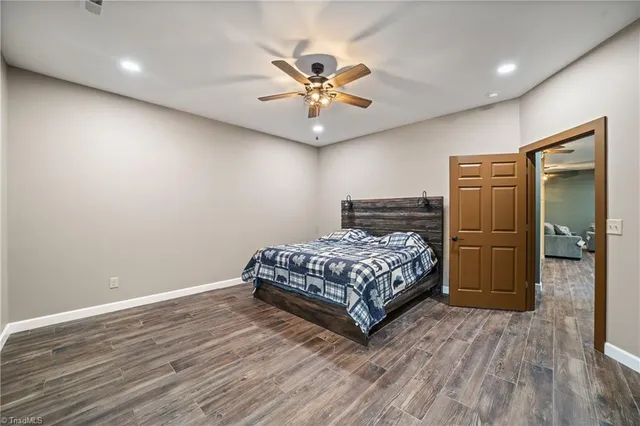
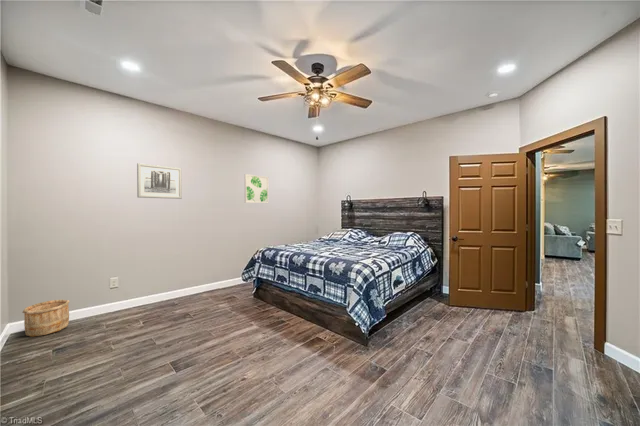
+ wooden bucket [21,299,71,338]
+ wall art [244,173,269,204]
+ wall art [136,162,183,200]
